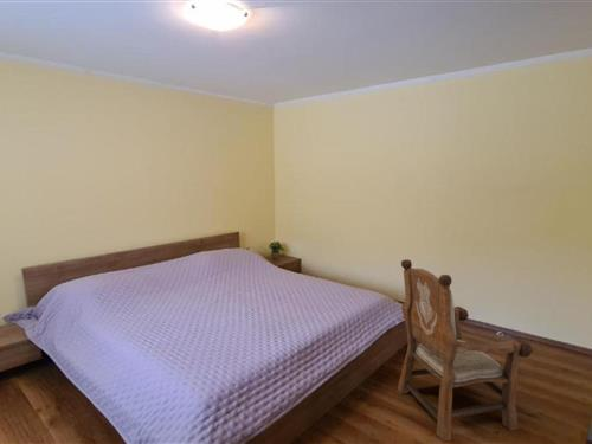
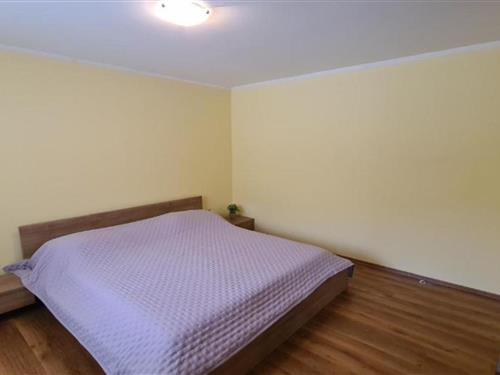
- armchair [397,258,534,443]
